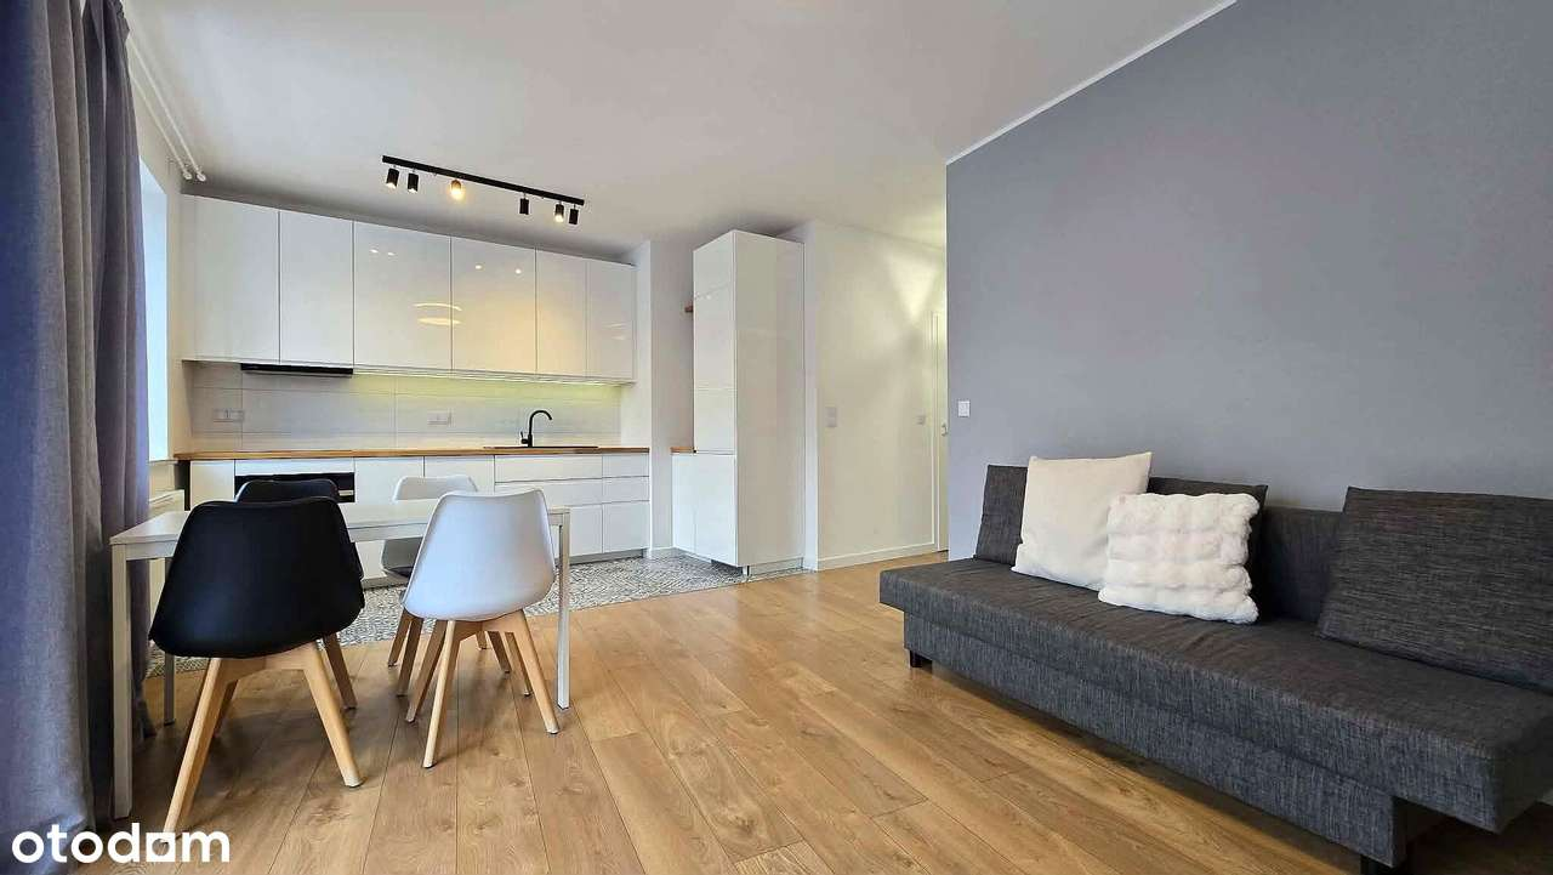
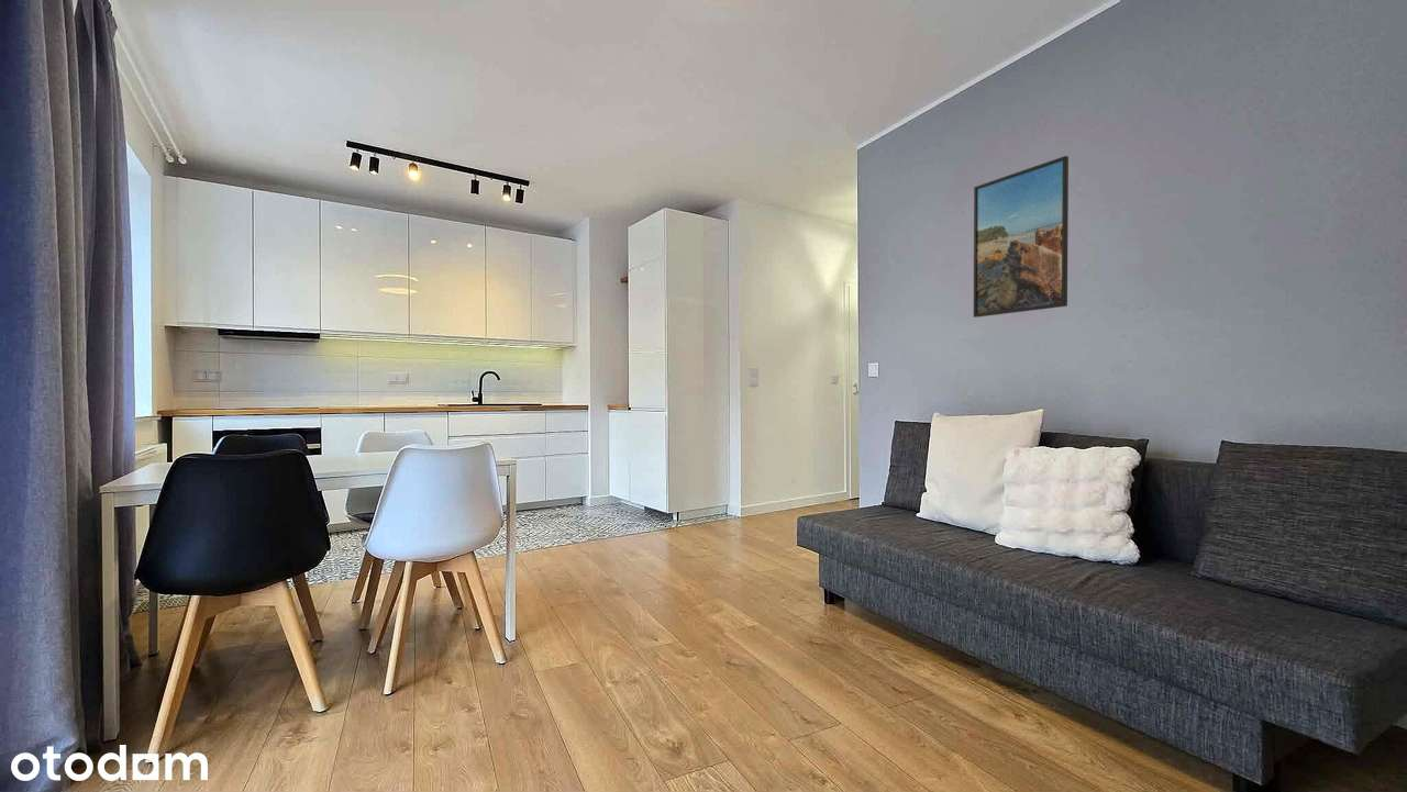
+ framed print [973,155,1070,319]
